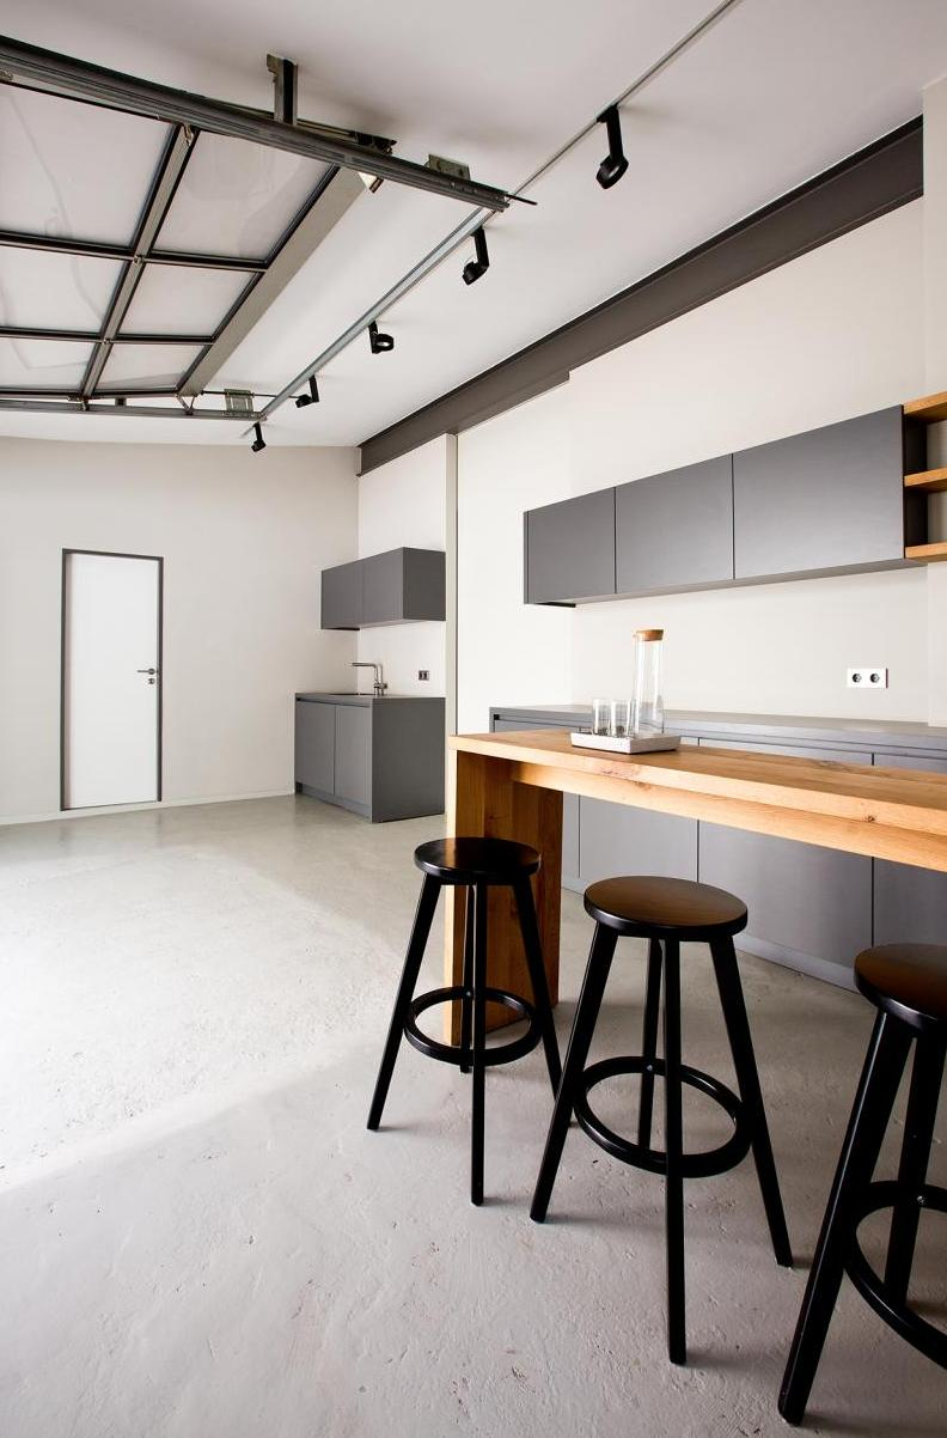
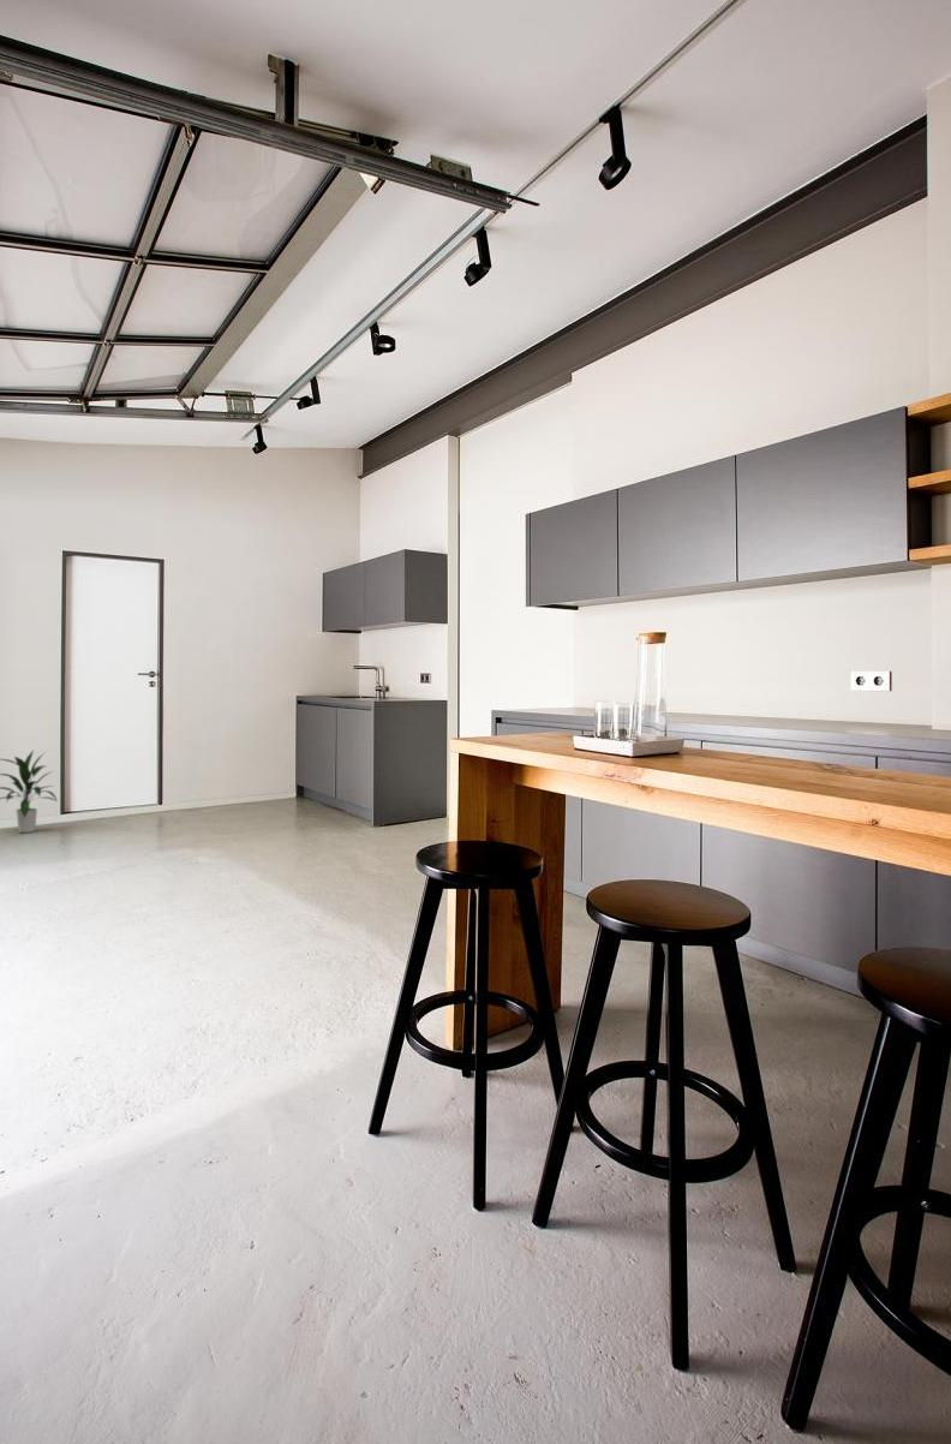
+ indoor plant [0,748,59,834]
